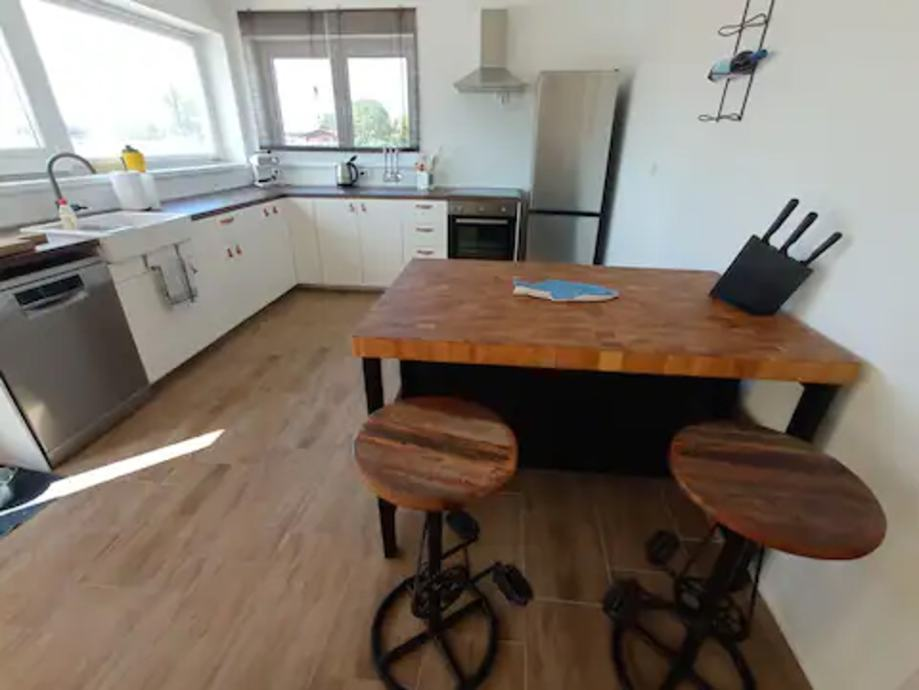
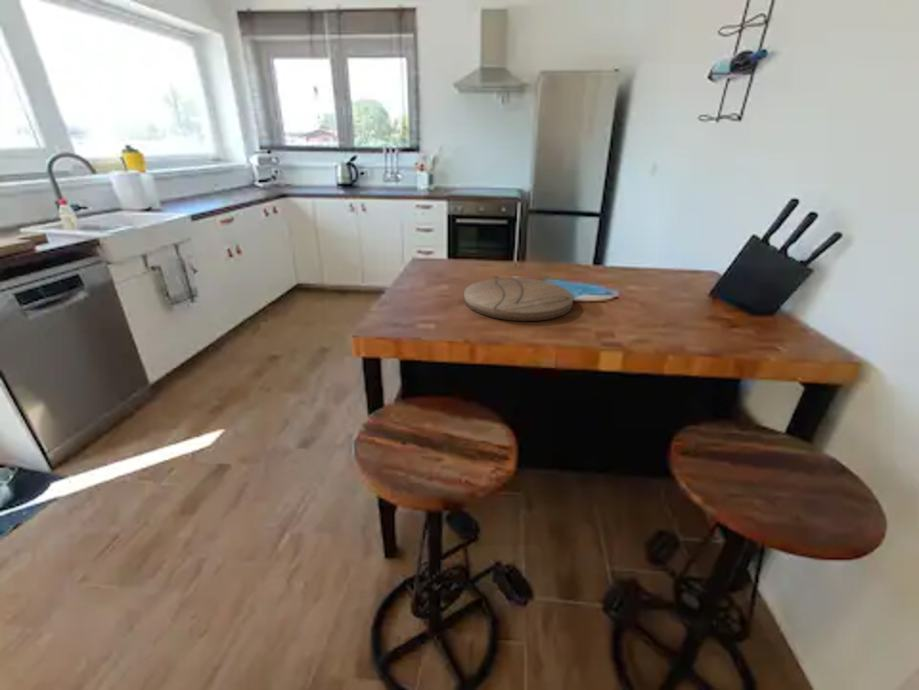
+ cutting board [463,277,574,322]
